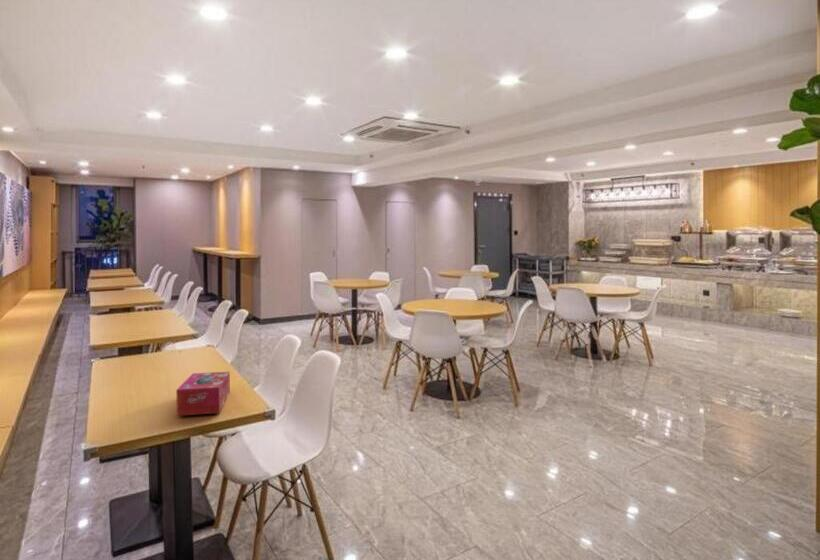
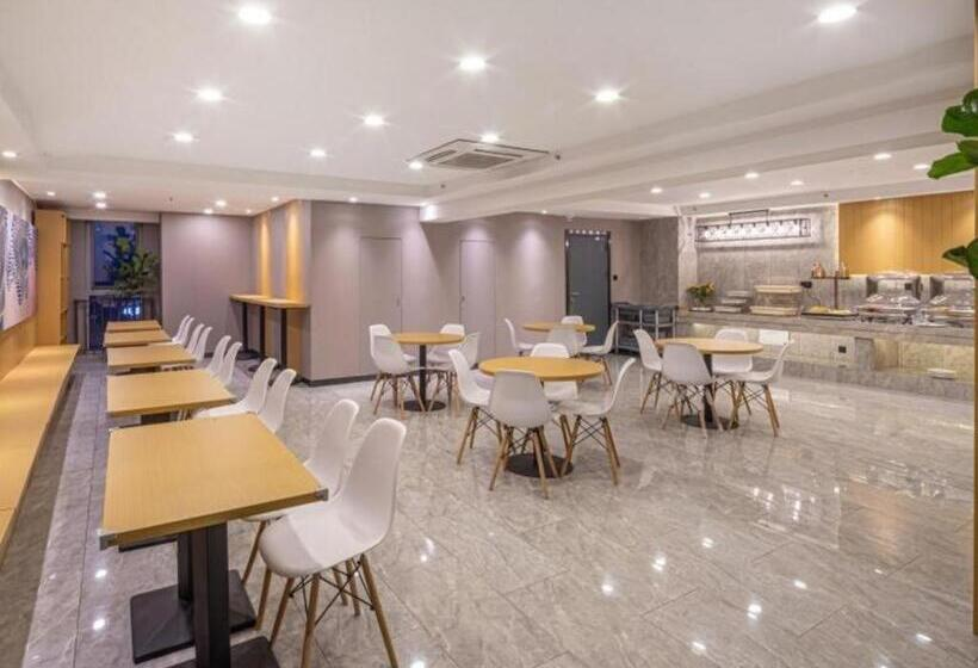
- tissue box [175,371,231,417]
